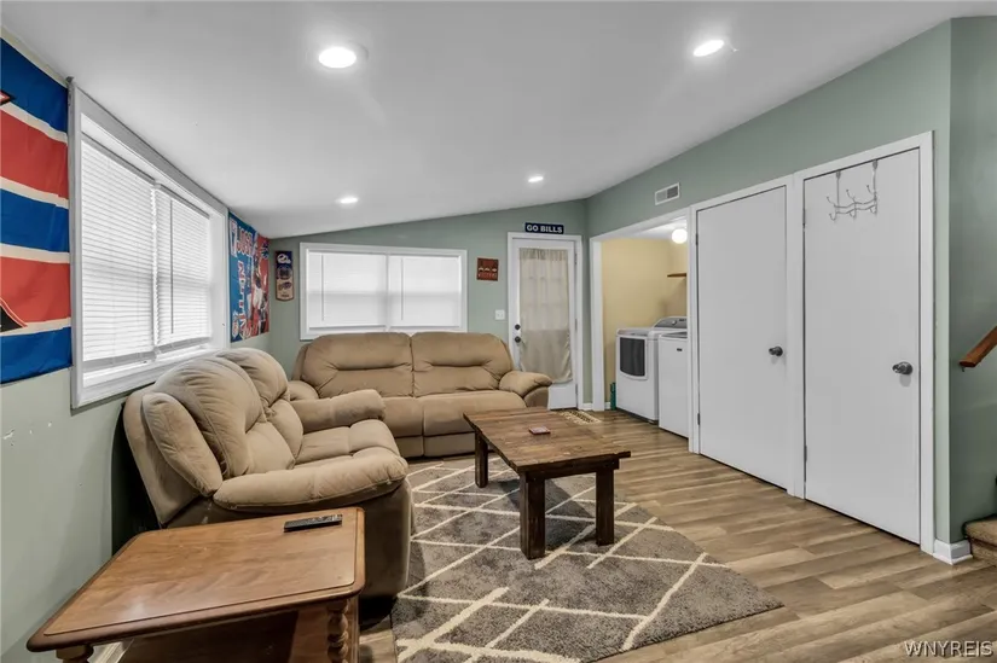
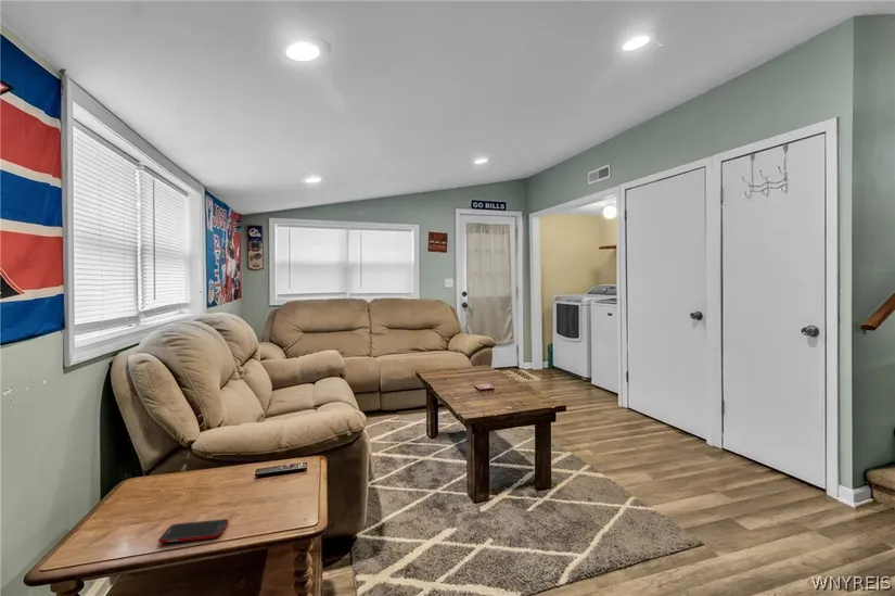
+ cell phone [157,518,229,544]
